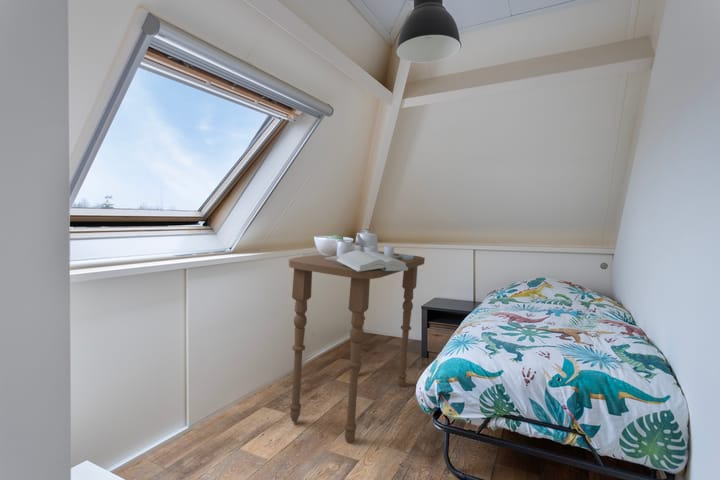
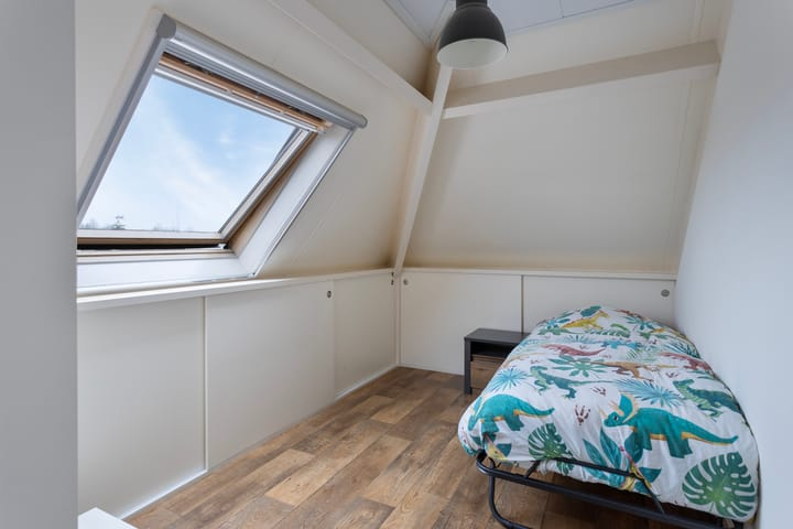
- side table [288,228,426,444]
